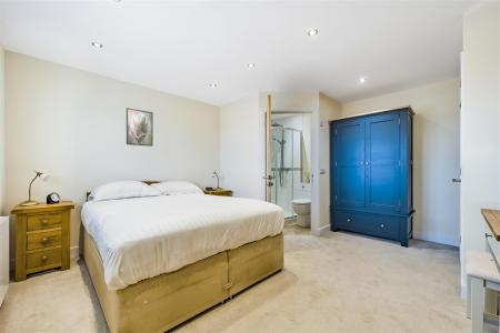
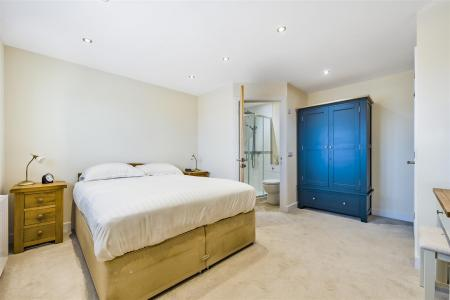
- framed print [126,107,154,148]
